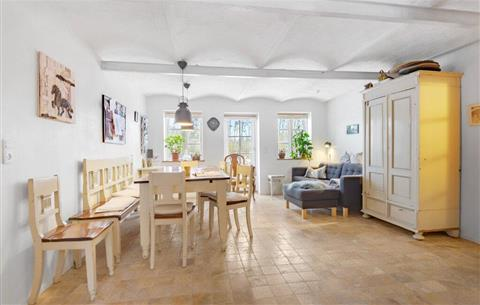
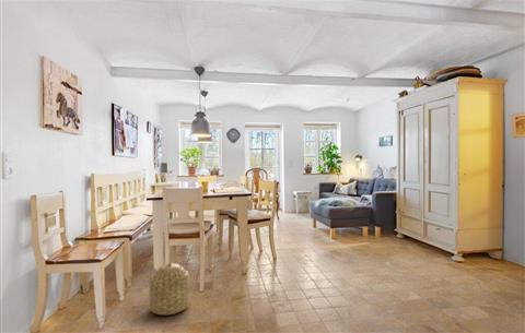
+ basket [149,262,191,317]
